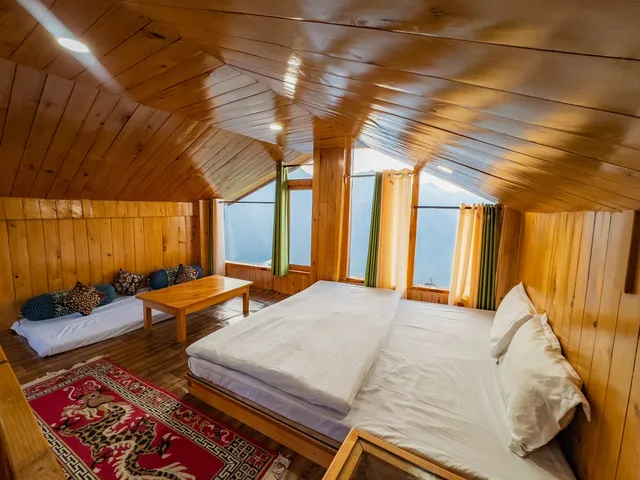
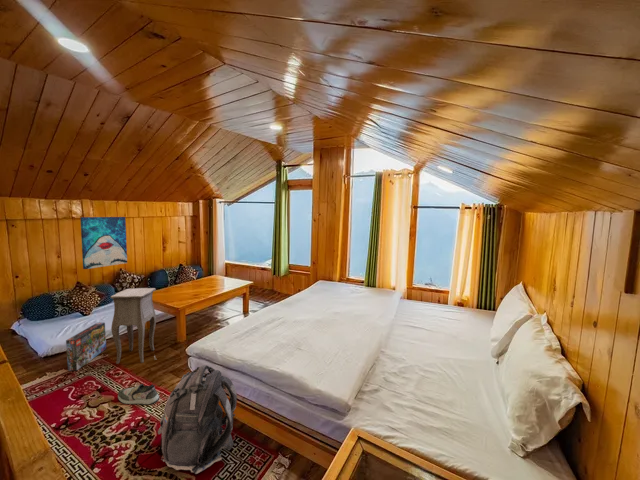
+ wall art [79,216,128,270]
+ side table [110,287,158,365]
+ shoe [117,383,160,405]
+ backpack [157,364,238,475]
+ box [65,322,107,372]
